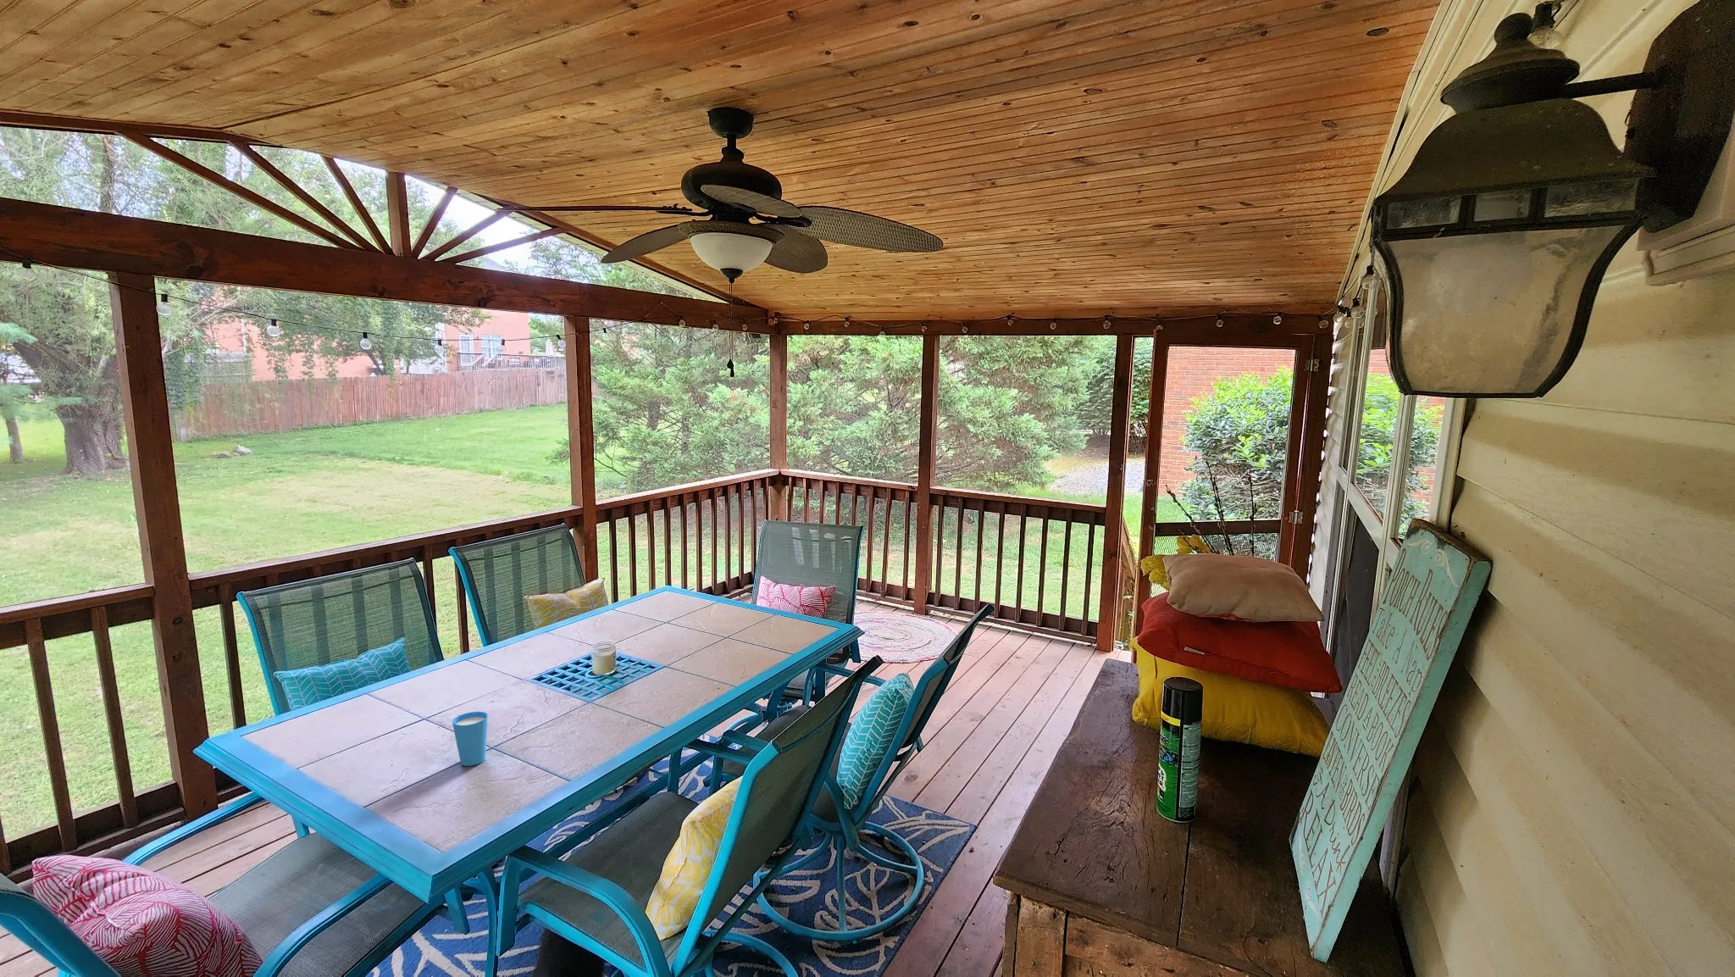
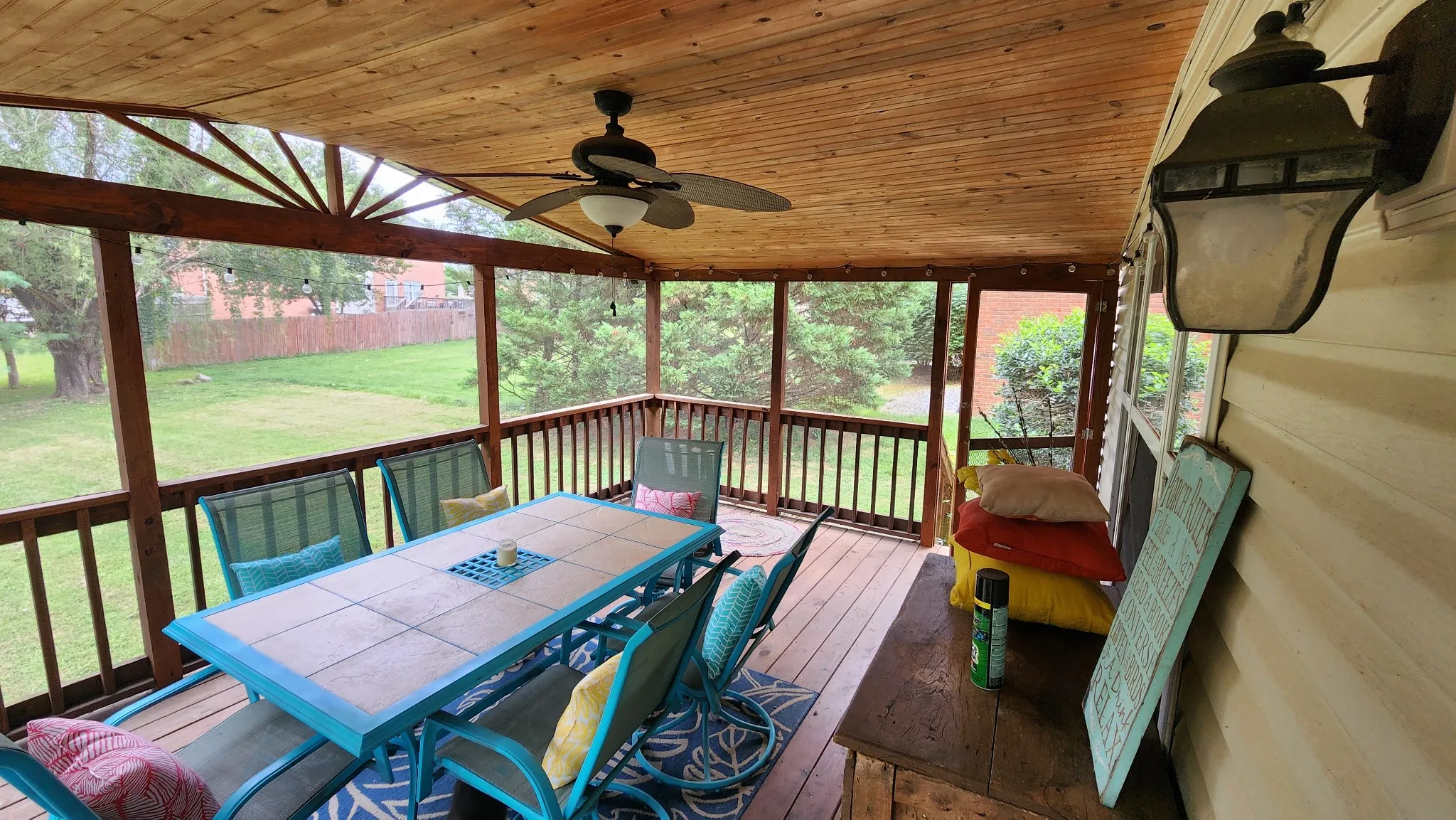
- cup [452,711,489,767]
